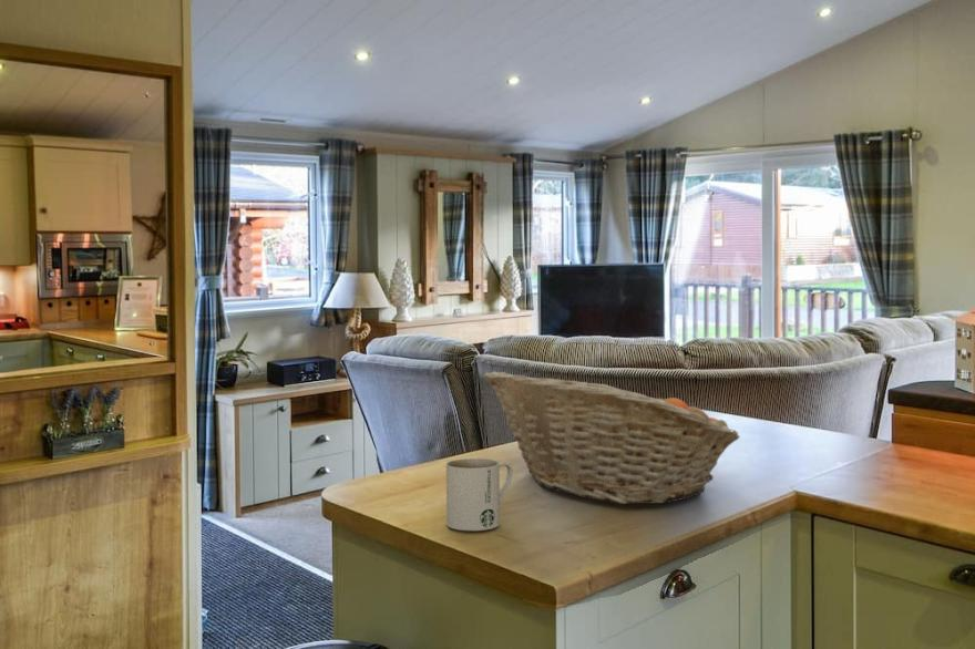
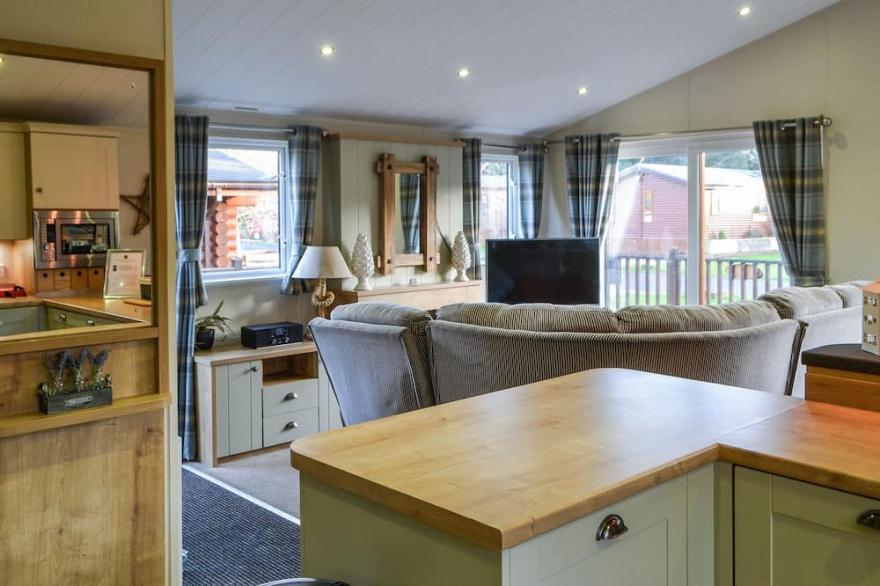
- mug [445,457,514,532]
- fruit basket [483,370,741,505]
